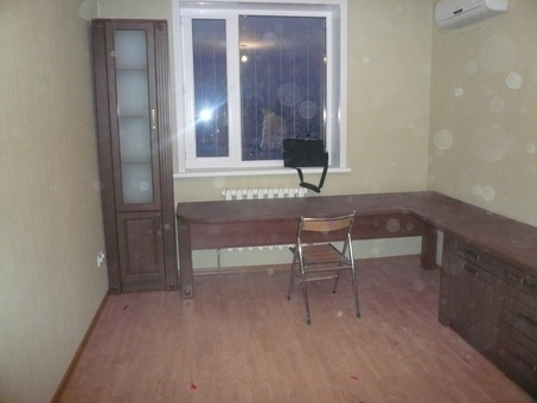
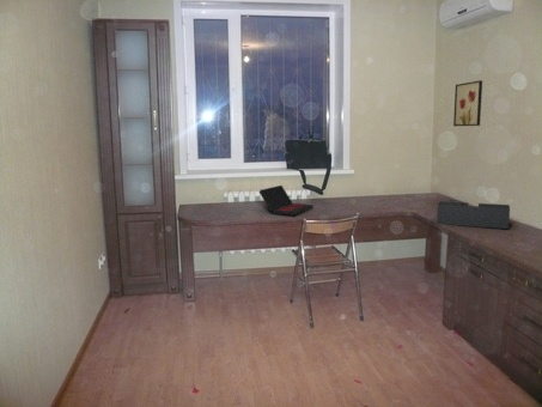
+ laptop [258,184,315,217]
+ wall art [452,79,483,127]
+ desk organizer [436,200,511,230]
